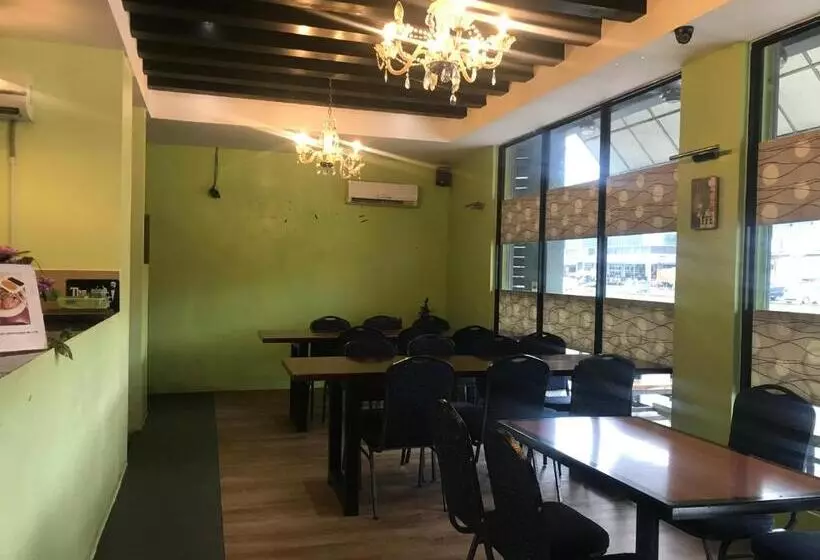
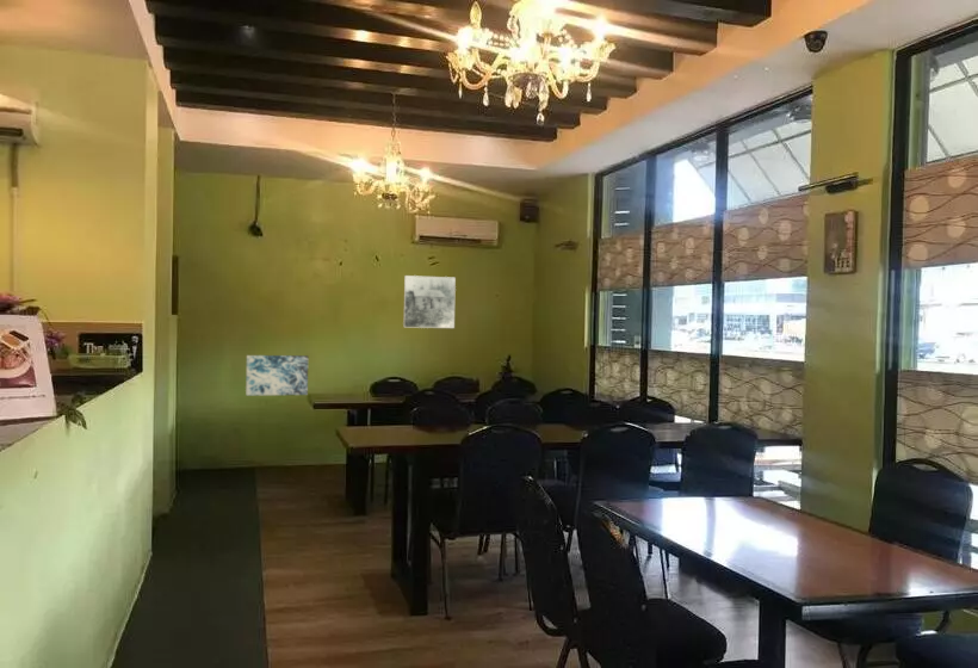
+ wall art [244,354,309,396]
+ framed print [402,274,457,329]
